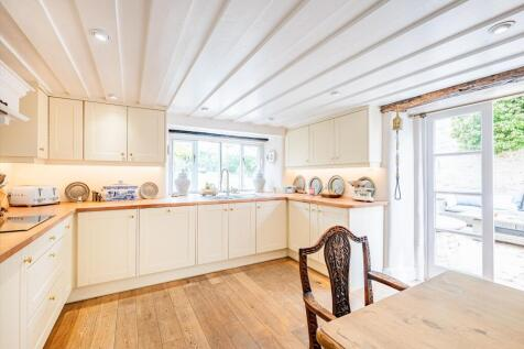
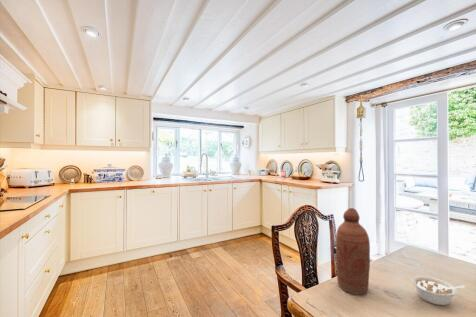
+ legume [411,275,466,306]
+ bottle [335,207,371,296]
